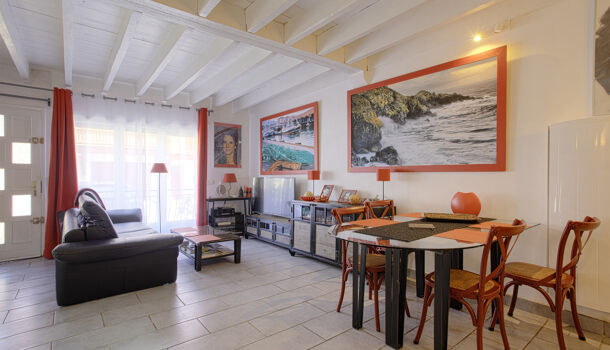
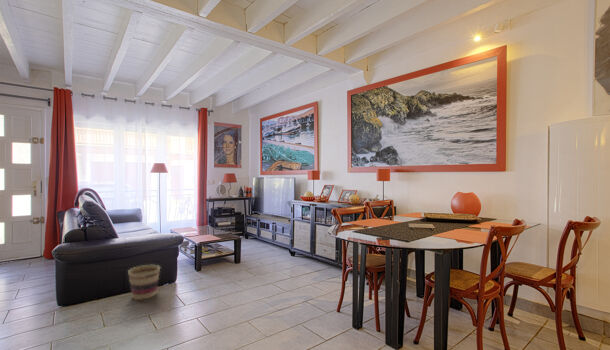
+ basket [127,264,161,301]
